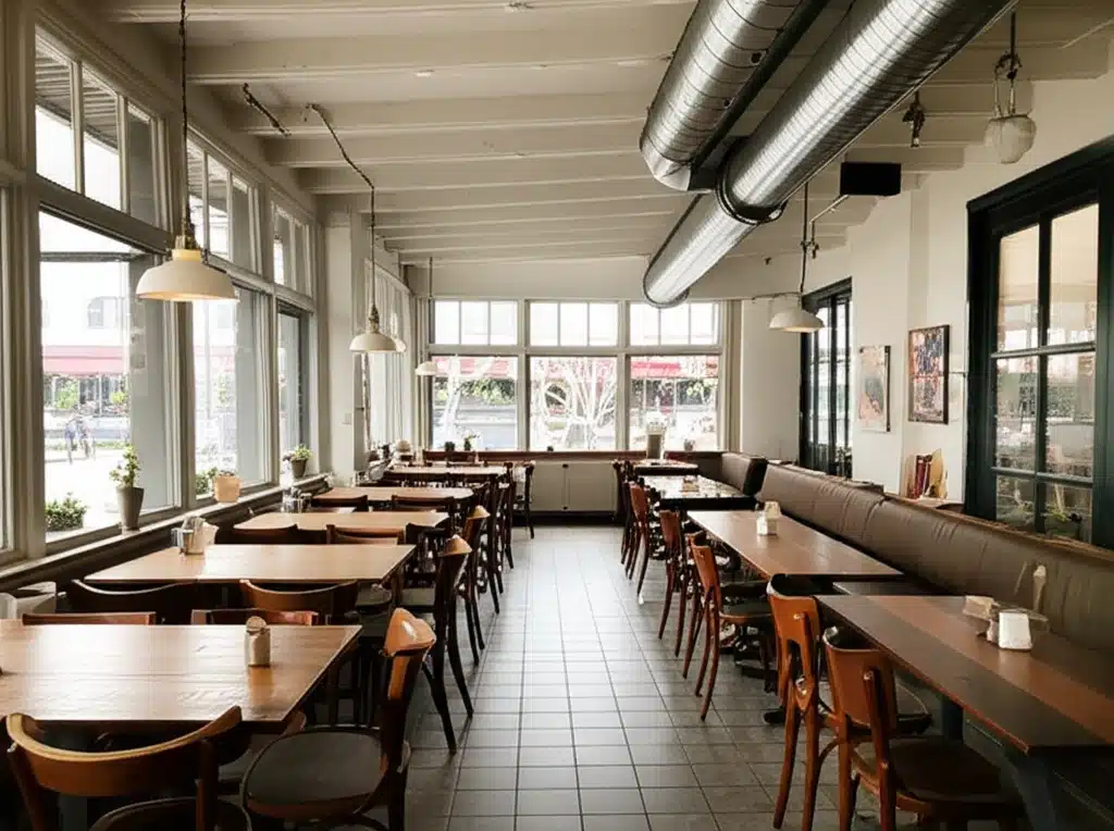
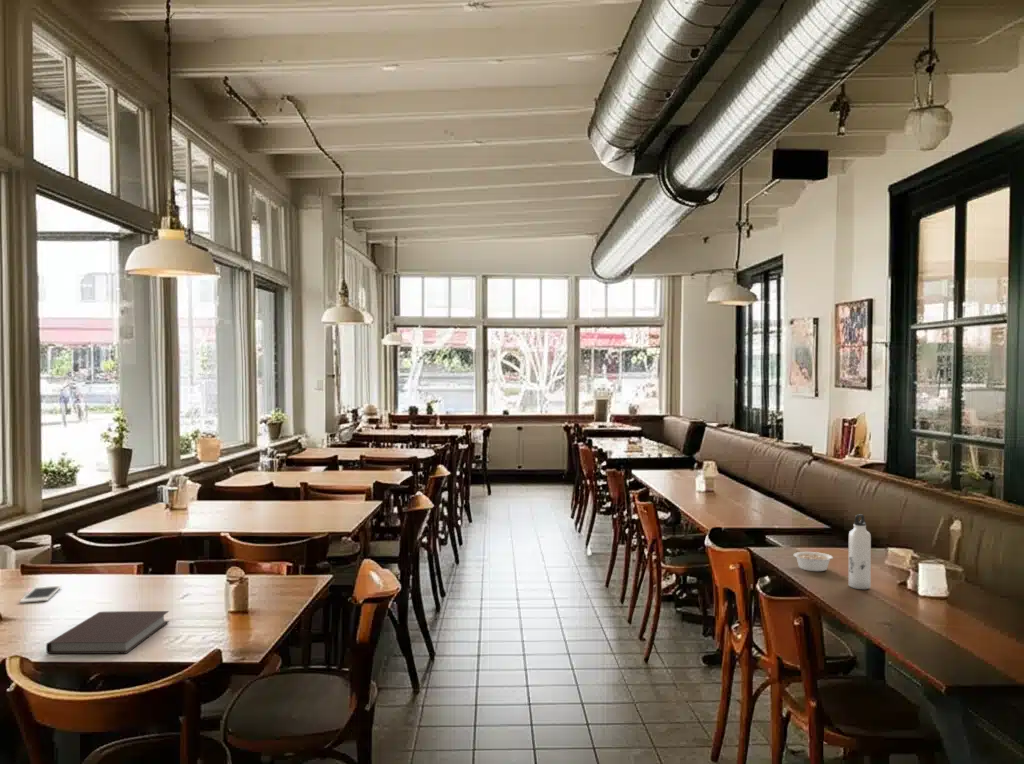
+ cell phone [19,584,63,604]
+ legume [792,551,838,572]
+ notebook [45,610,170,655]
+ water bottle [848,513,872,590]
